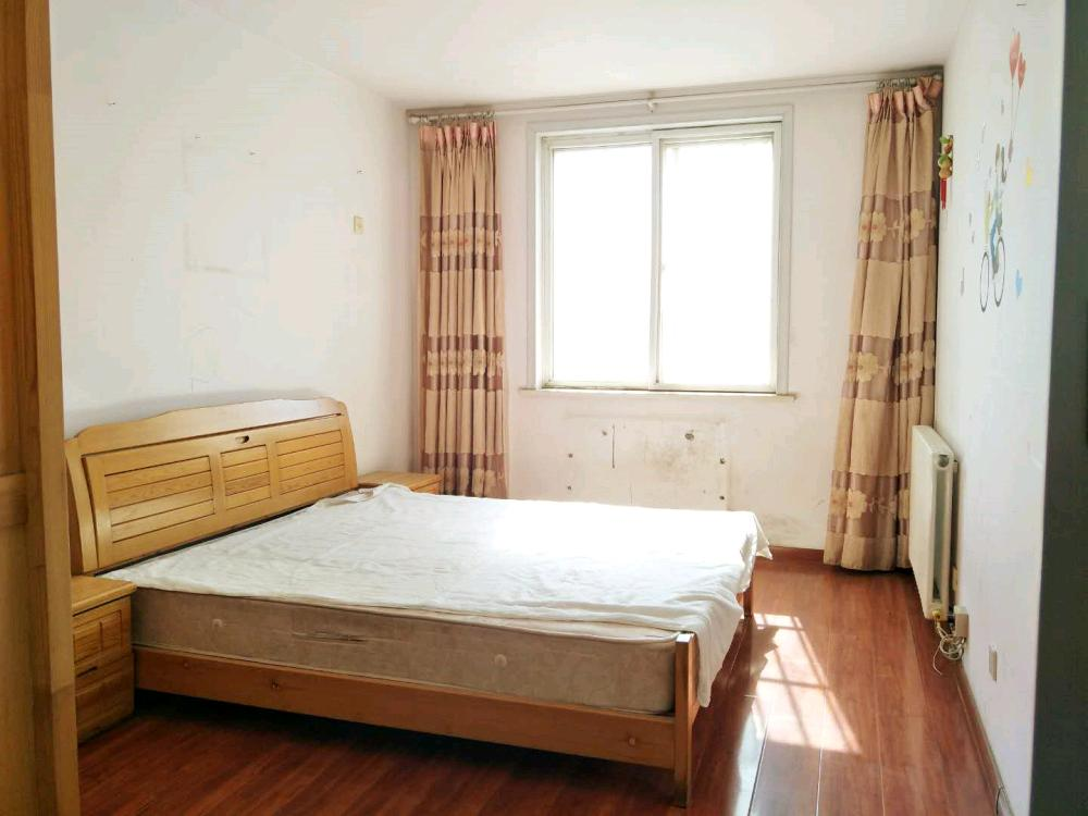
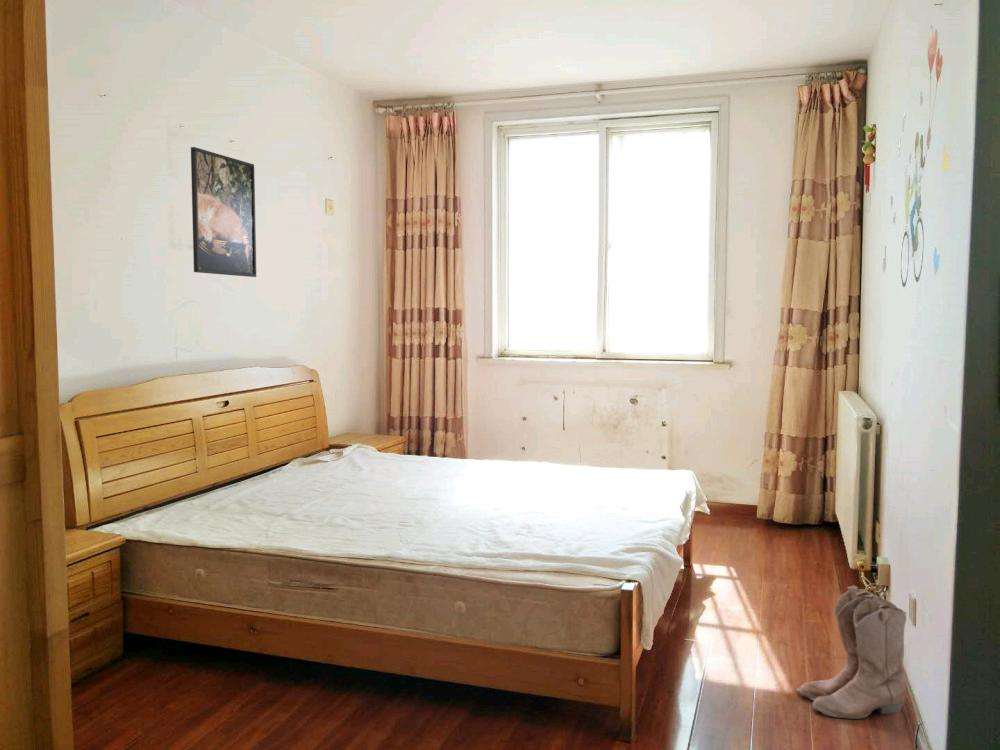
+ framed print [190,146,257,278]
+ boots [796,584,907,720]
